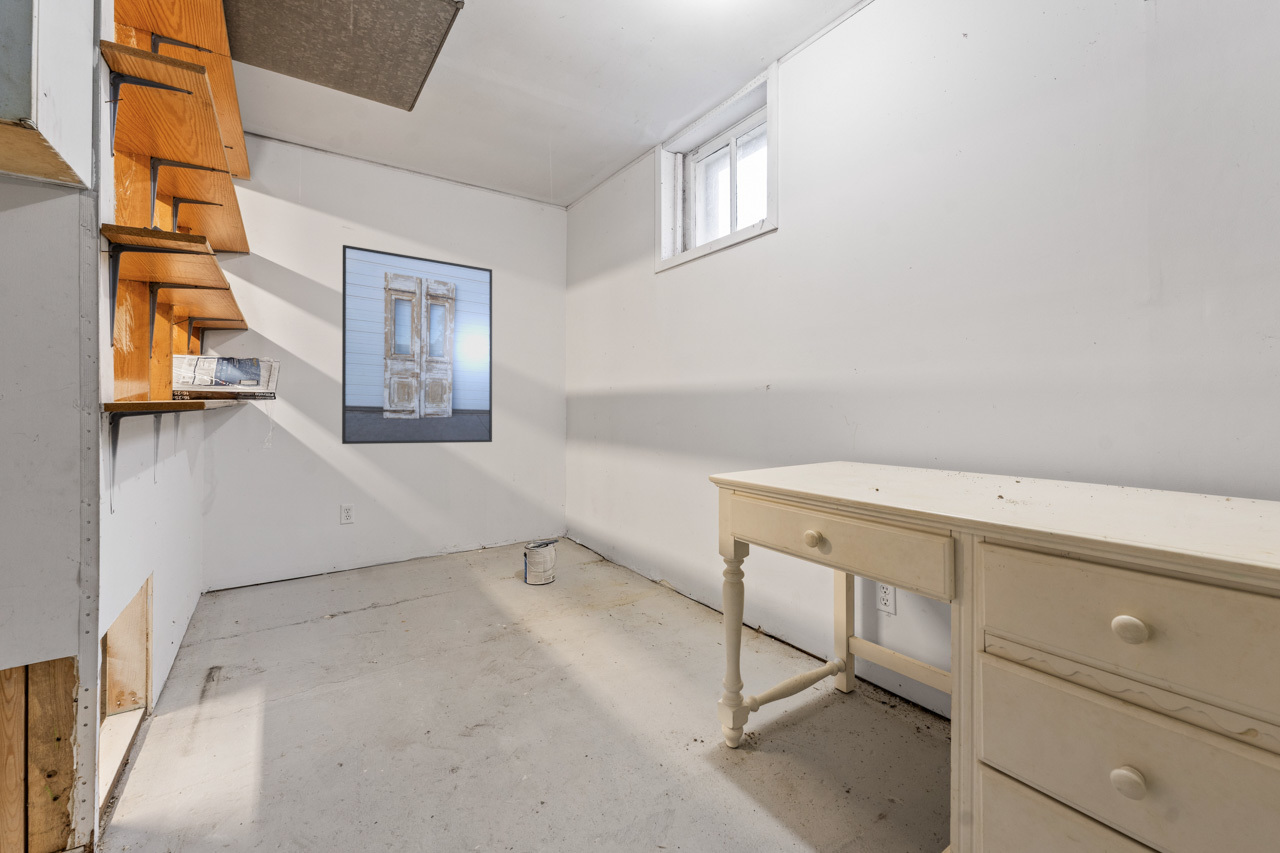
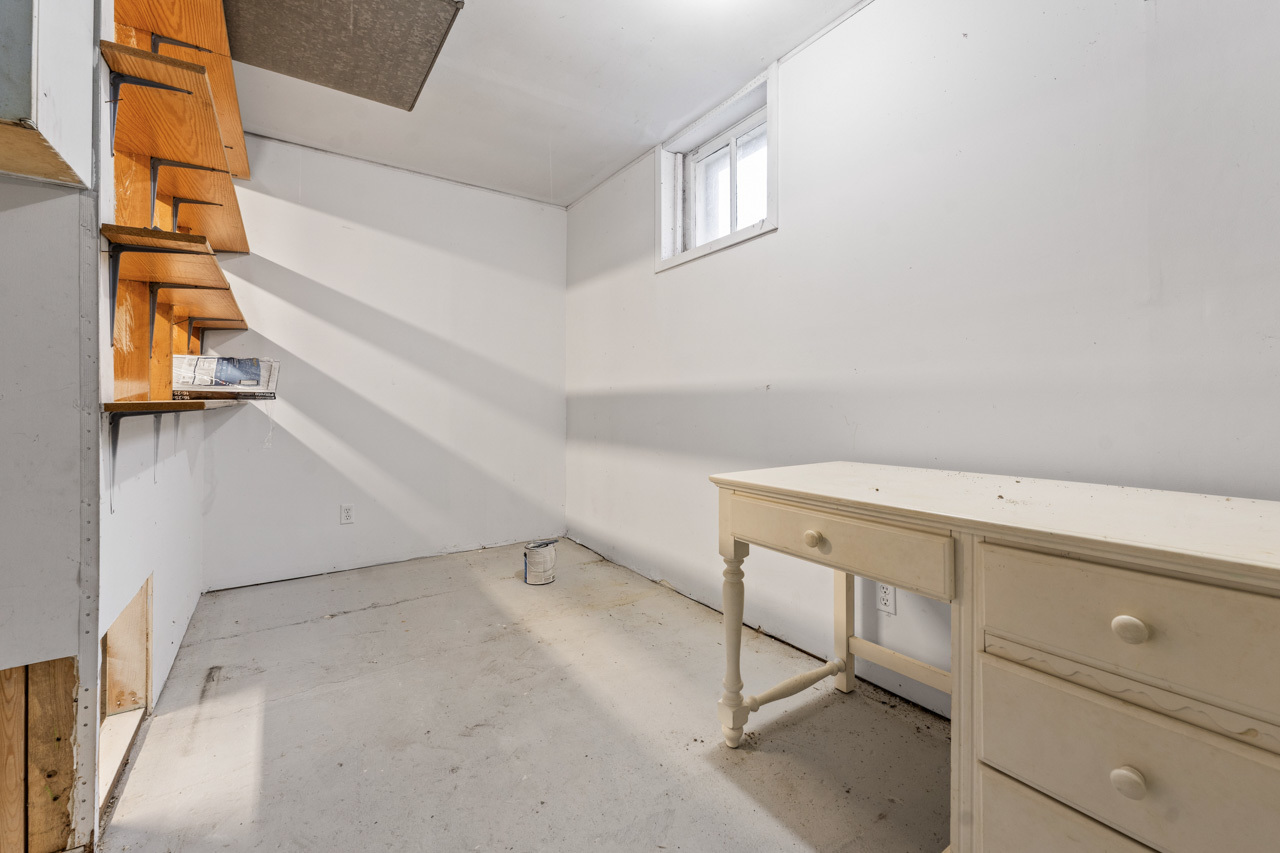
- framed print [341,244,493,445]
